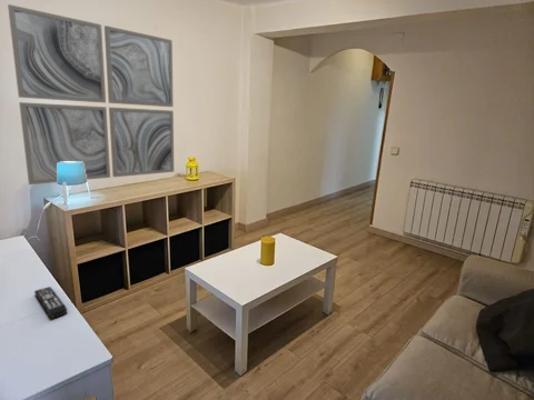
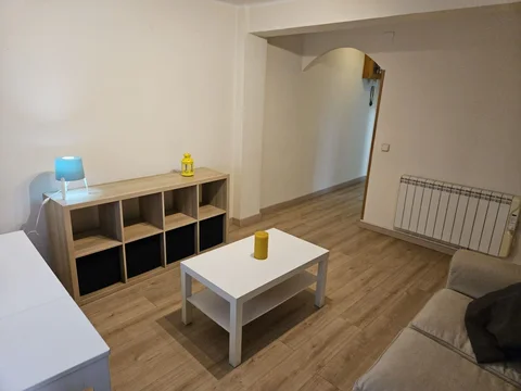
- wall art [7,3,175,186]
- remote control [33,286,68,319]
